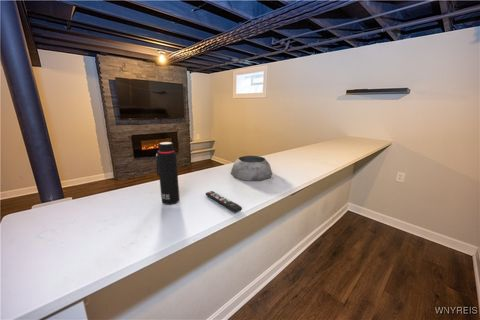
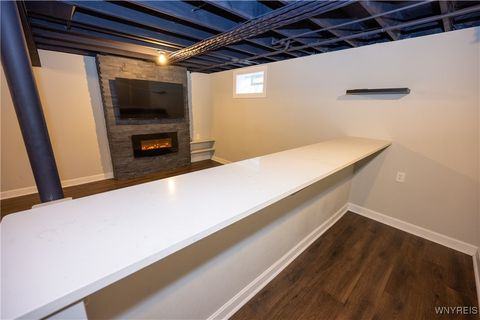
- plant pot [230,155,273,182]
- water bottle [155,141,181,206]
- remote control [205,190,243,214]
